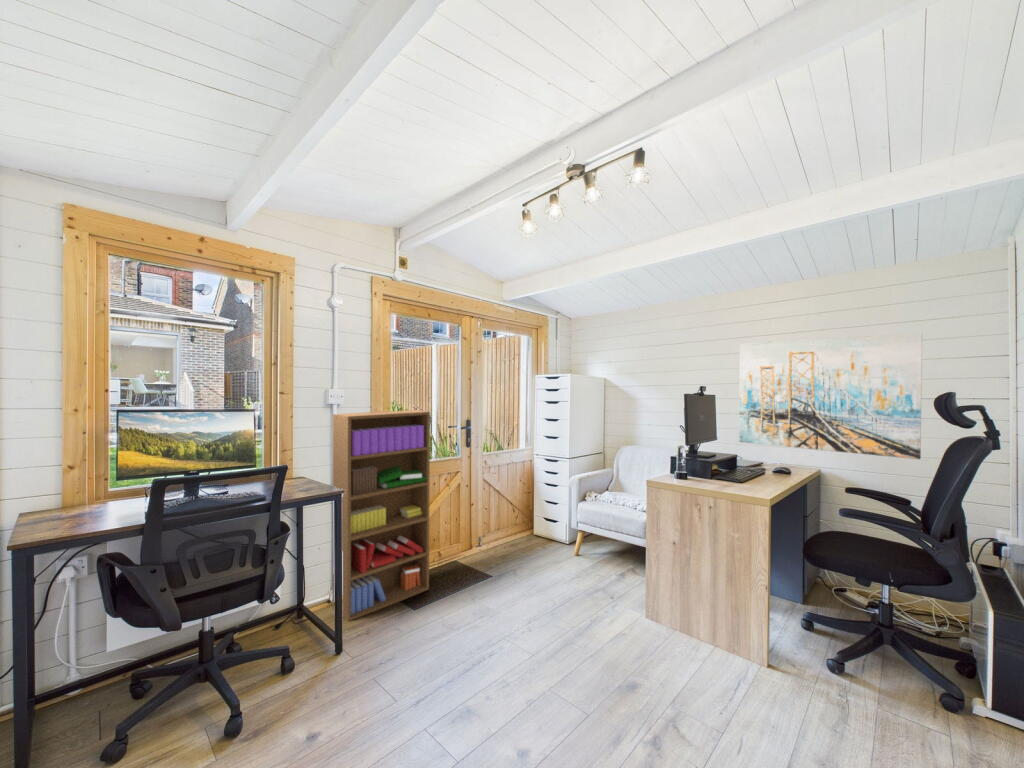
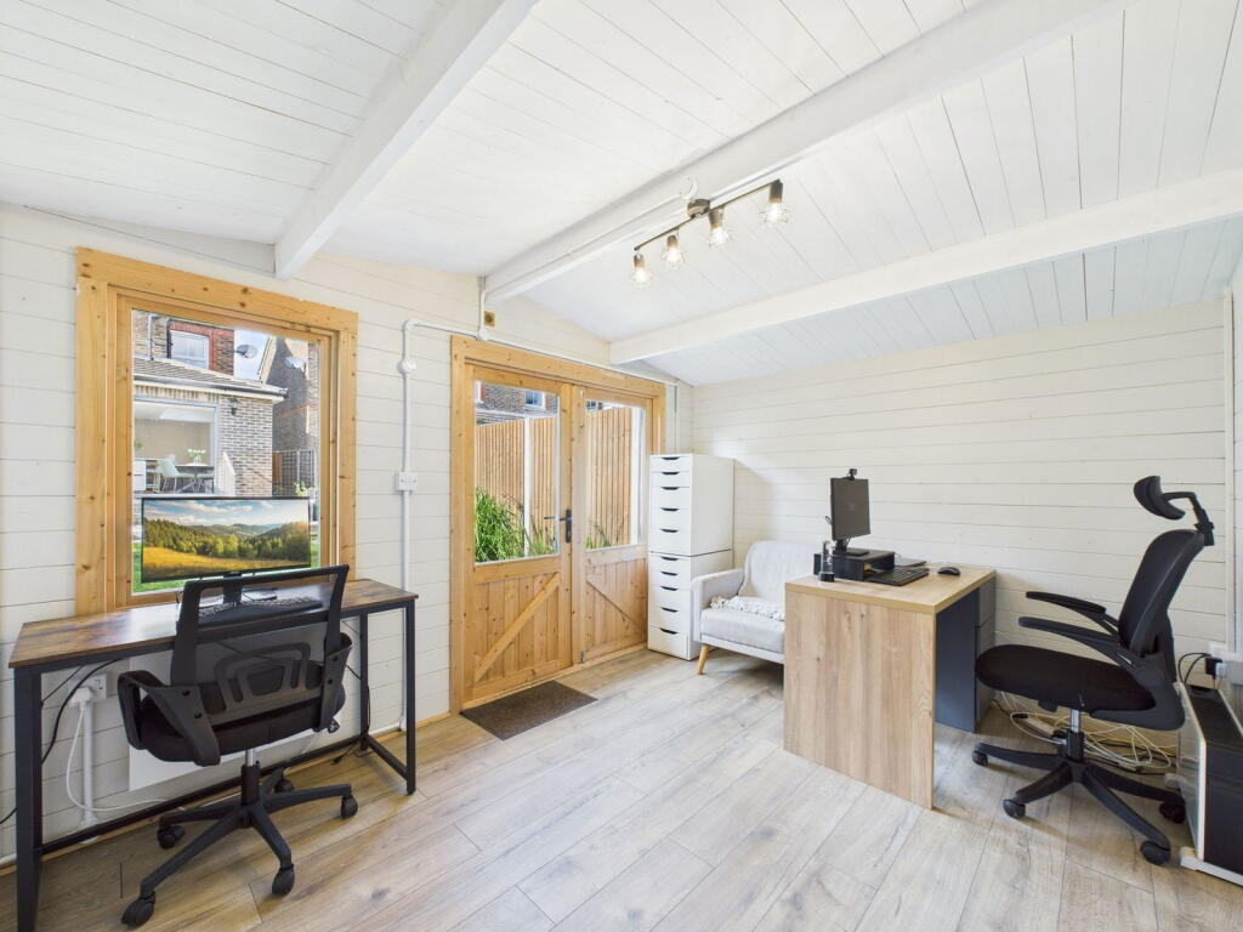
- bookshelf [331,409,431,623]
- wall art [738,333,923,460]
